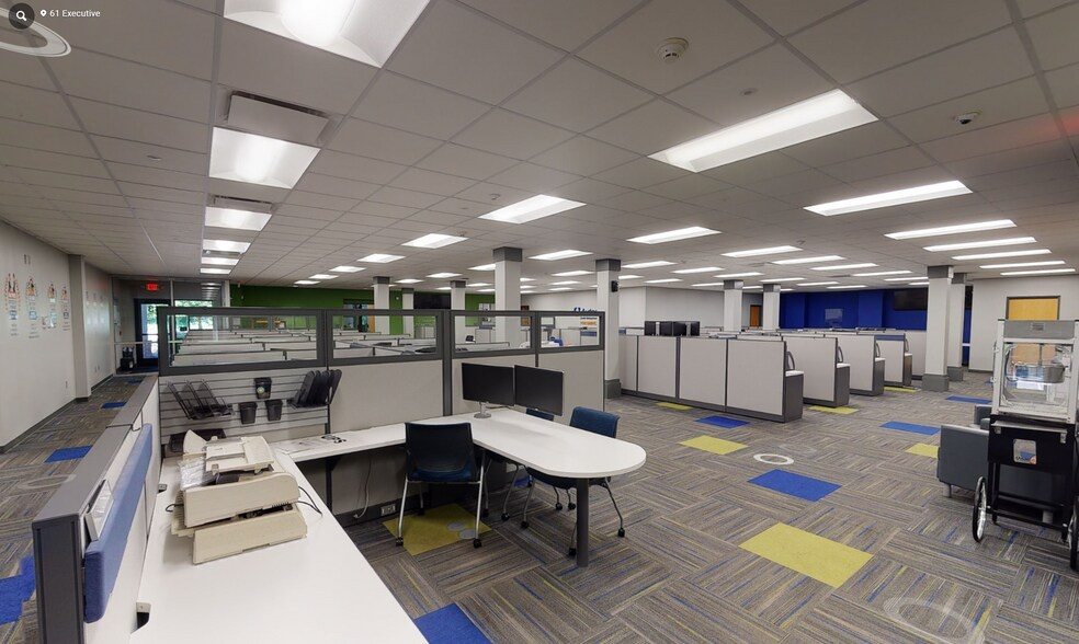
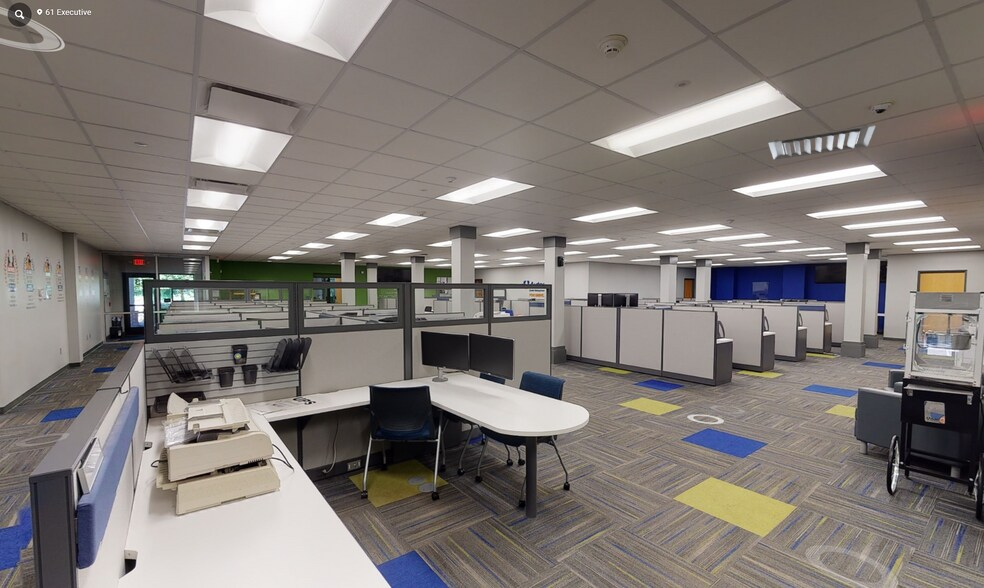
+ ceiling vent [767,124,876,161]
